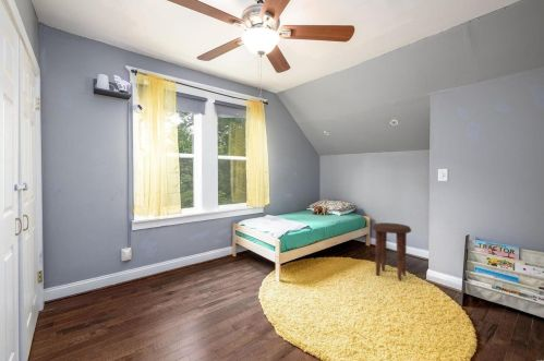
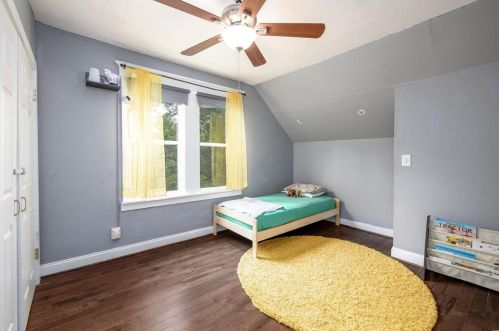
- side table [371,221,412,281]
